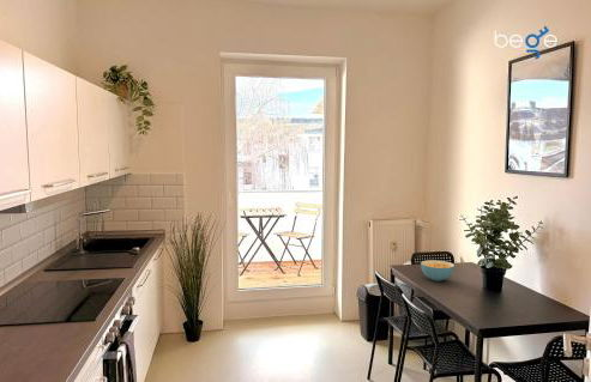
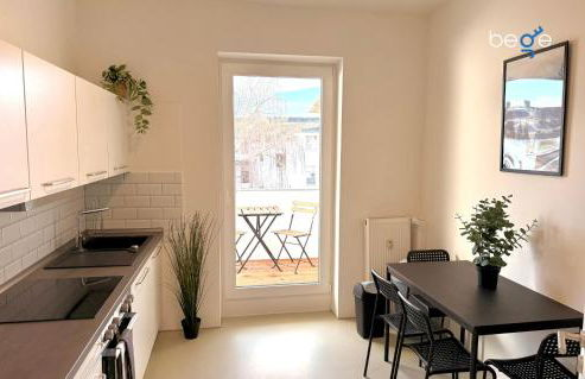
- cereal bowl [420,259,456,283]
